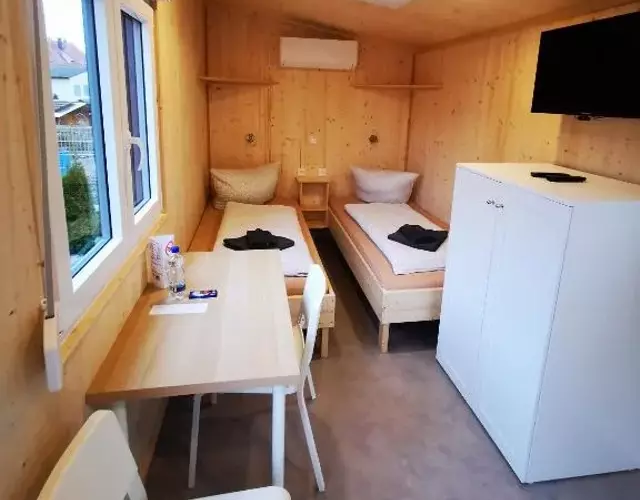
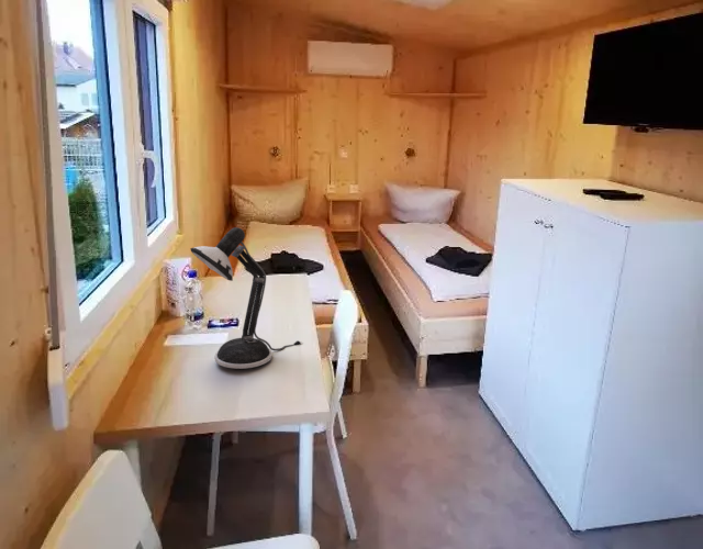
+ desk lamp [189,226,304,370]
